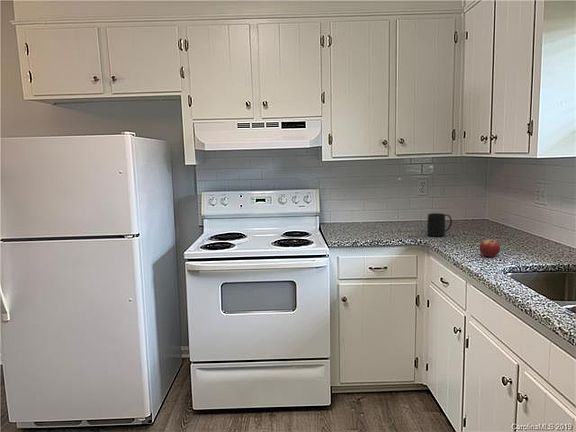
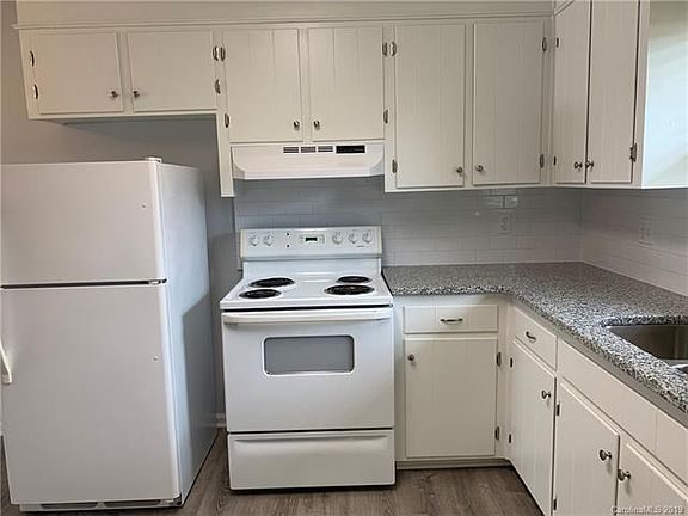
- mug [426,212,453,237]
- fruit [479,238,501,258]
